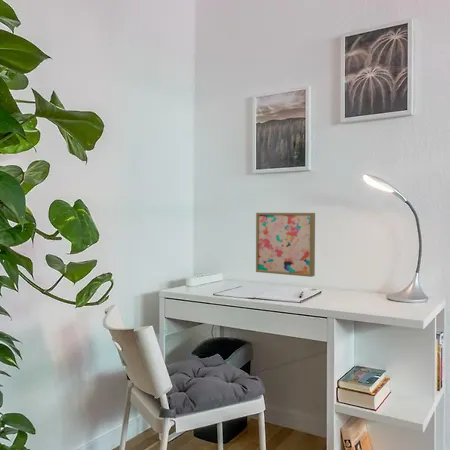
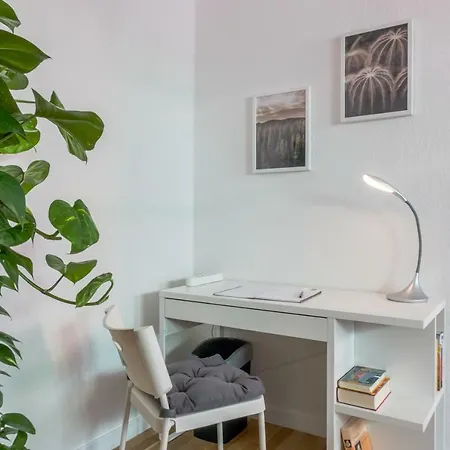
- wall art [255,212,316,278]
